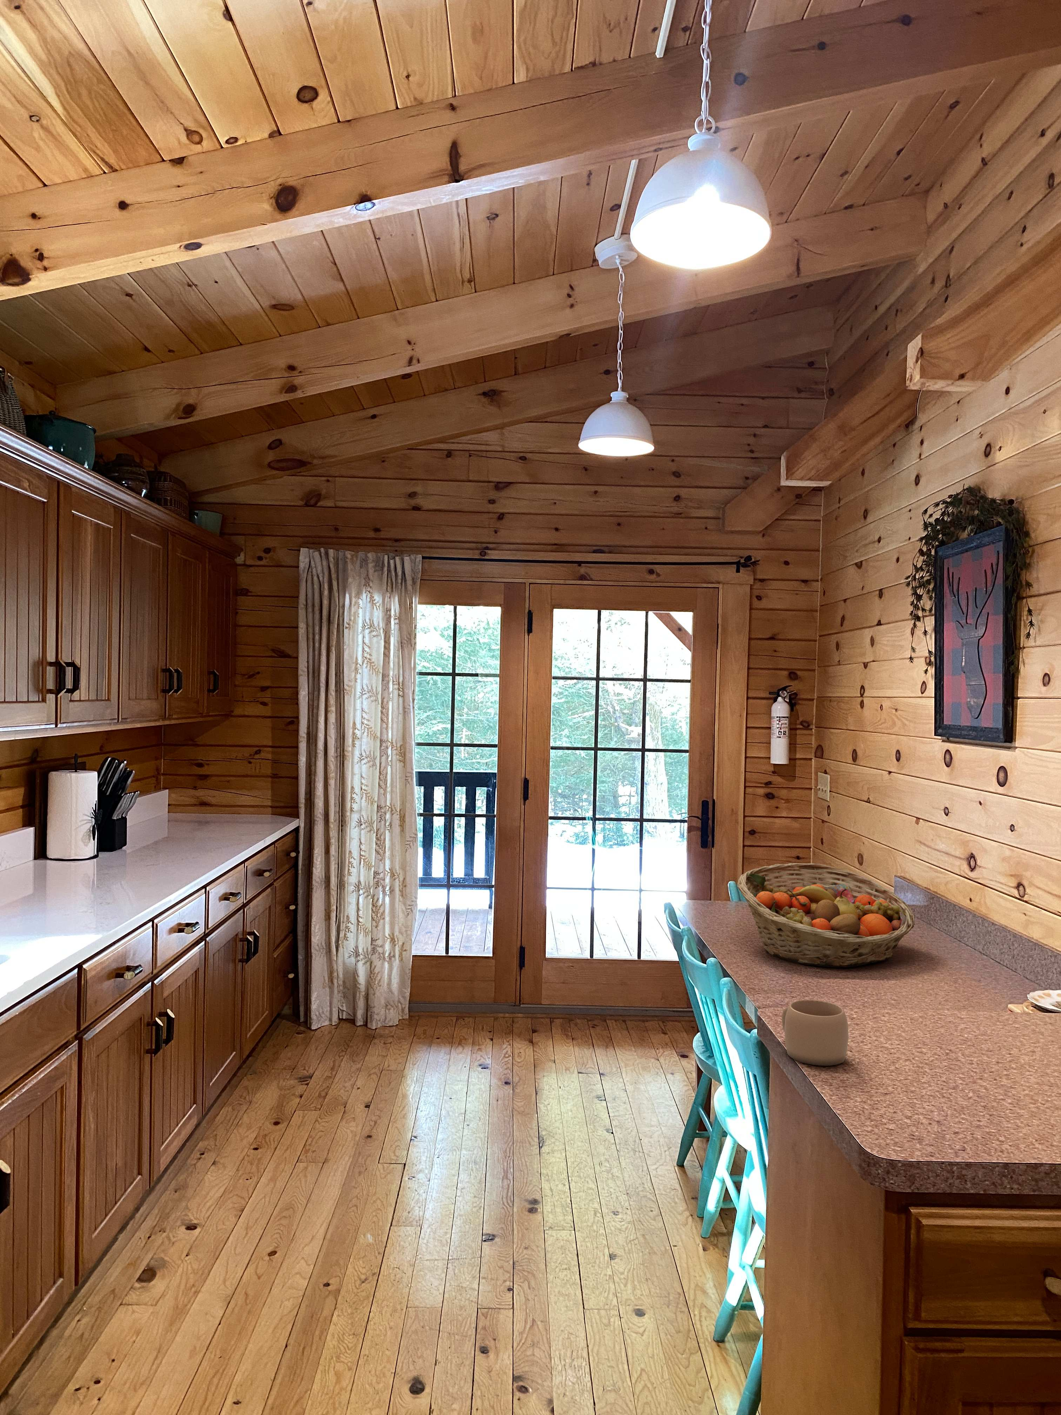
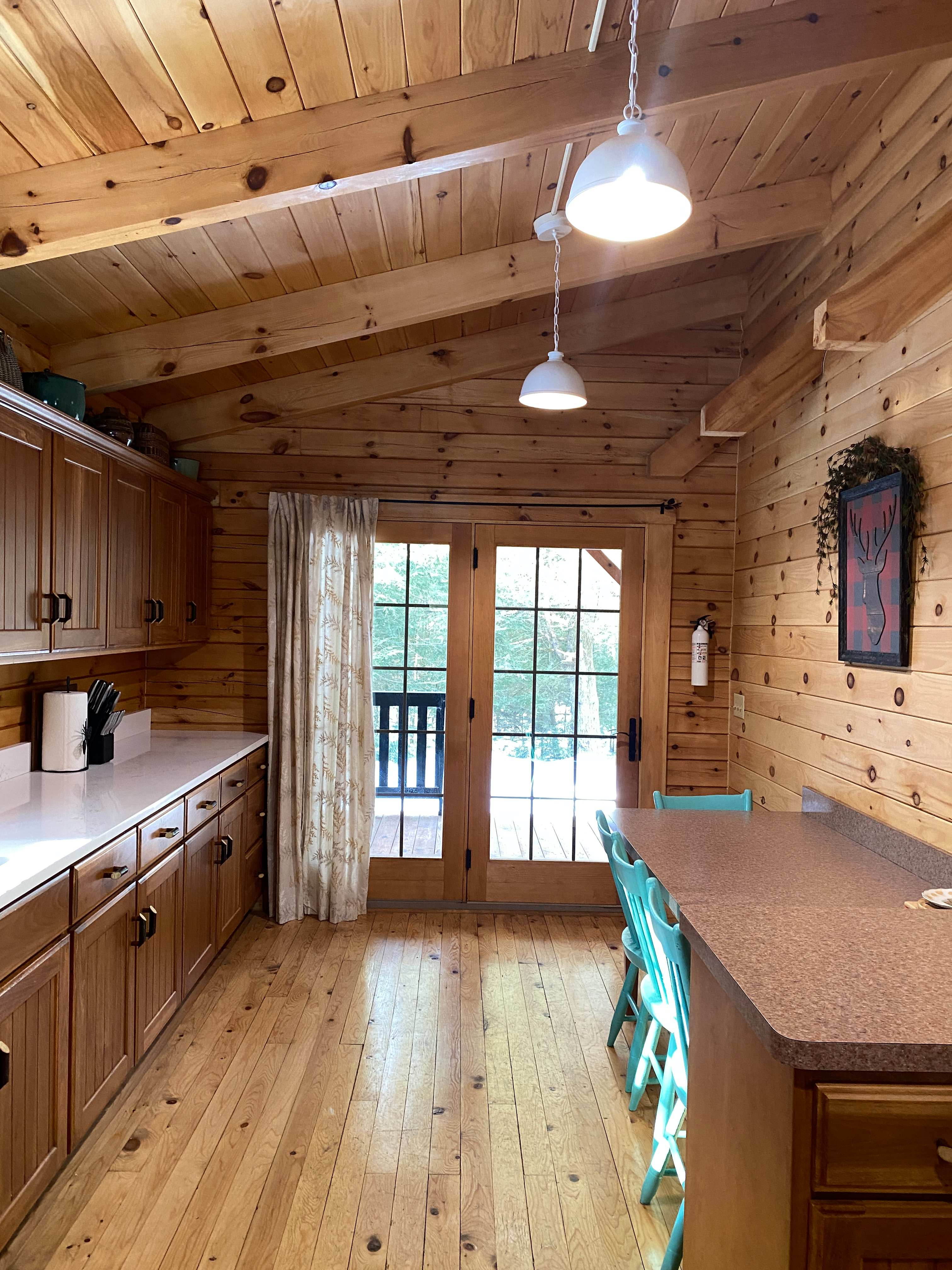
- mug [781,999,849,1066]
- fruit basket [737,862,915,967]
